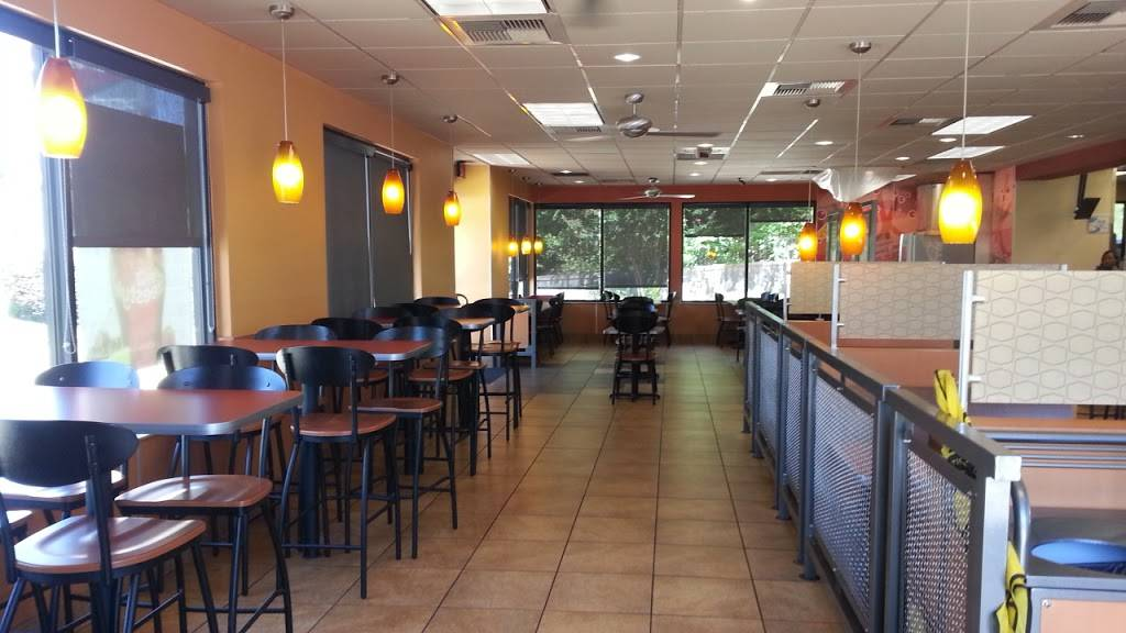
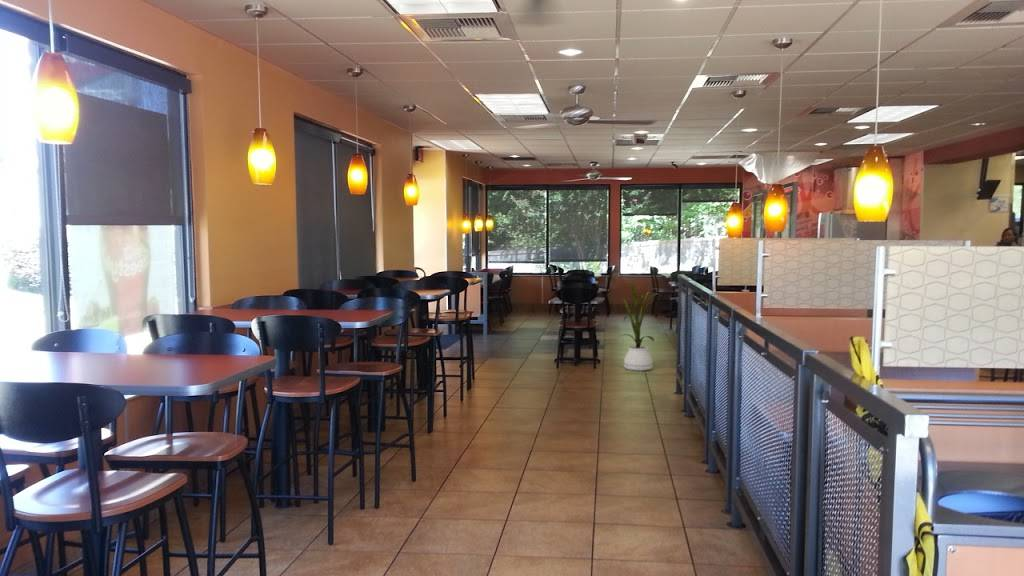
+ house plant [618,279,661,372]
